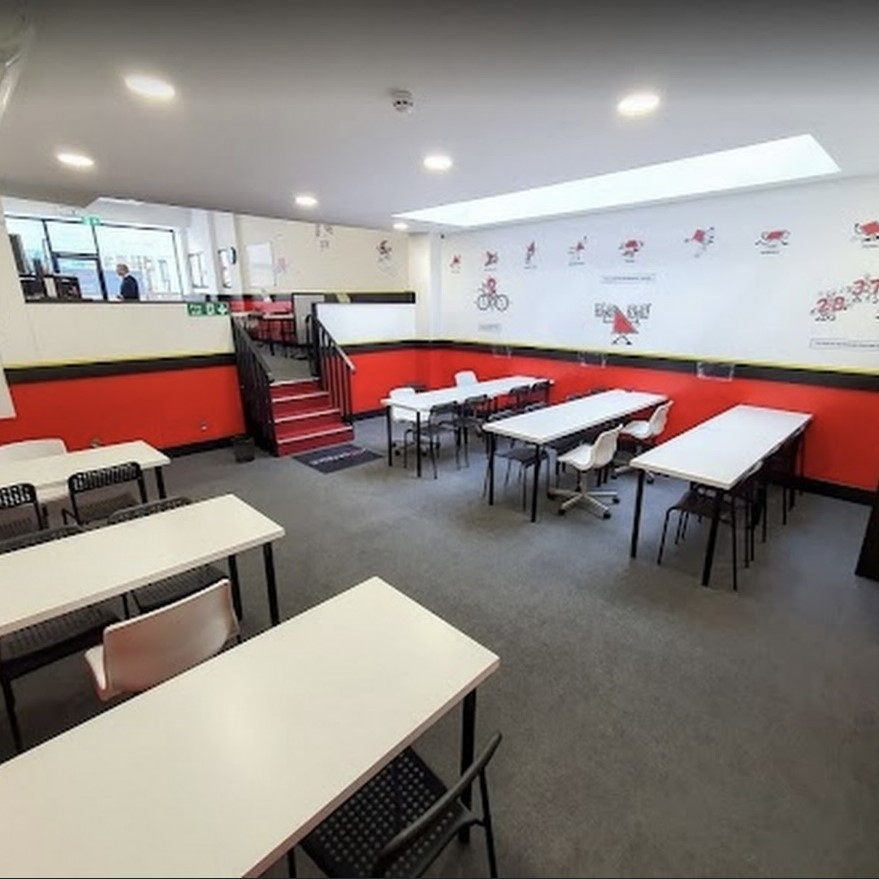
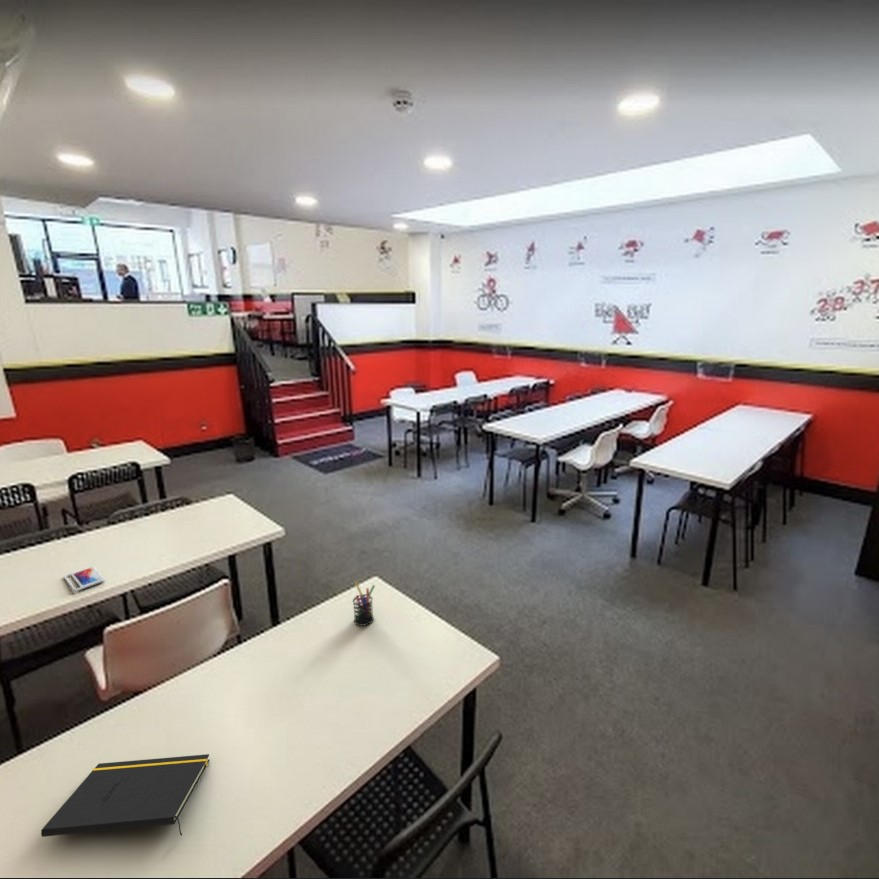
+ notepad [40,753,211,838]
+ pen holder [352,582,376,627]
+ smartphone [63,566,106,592]
